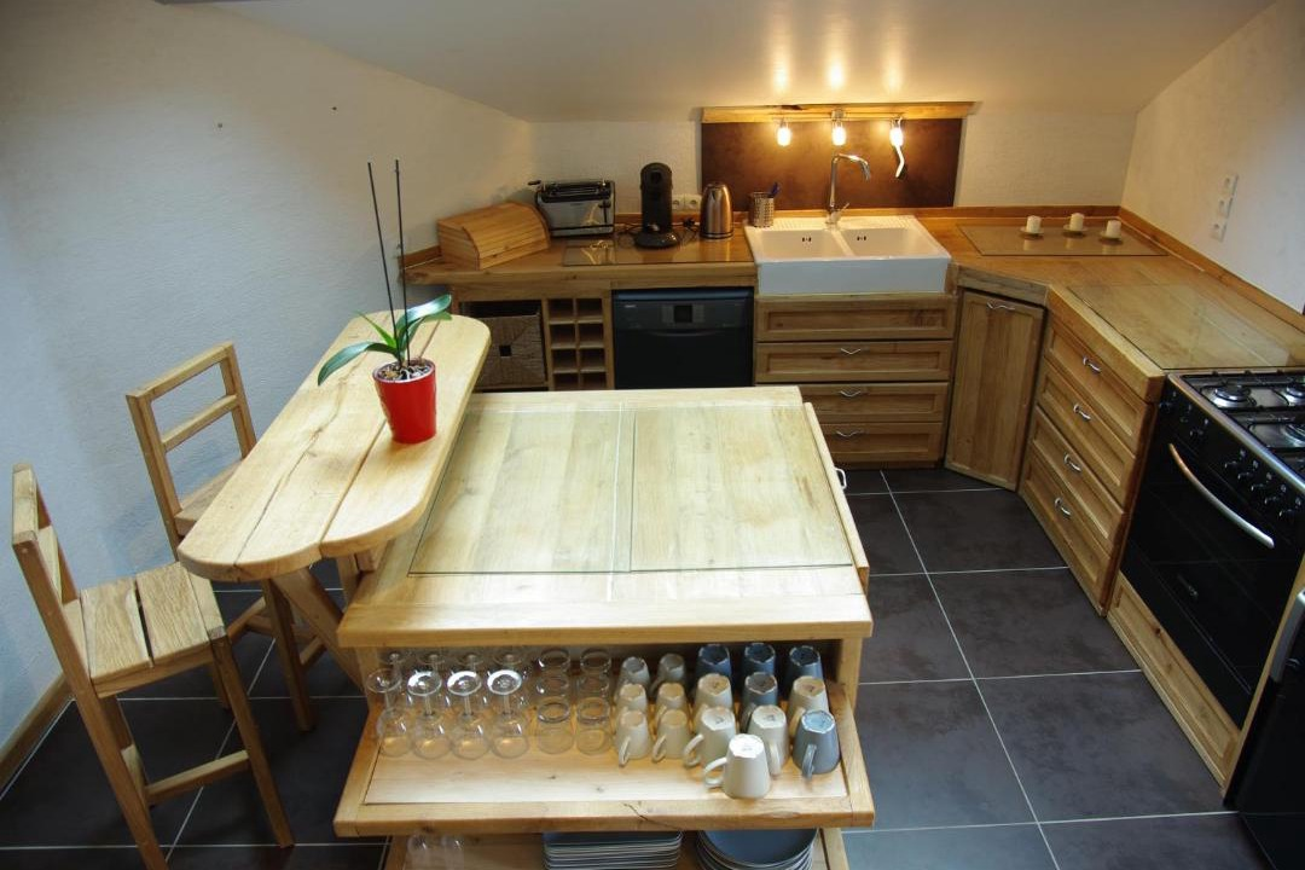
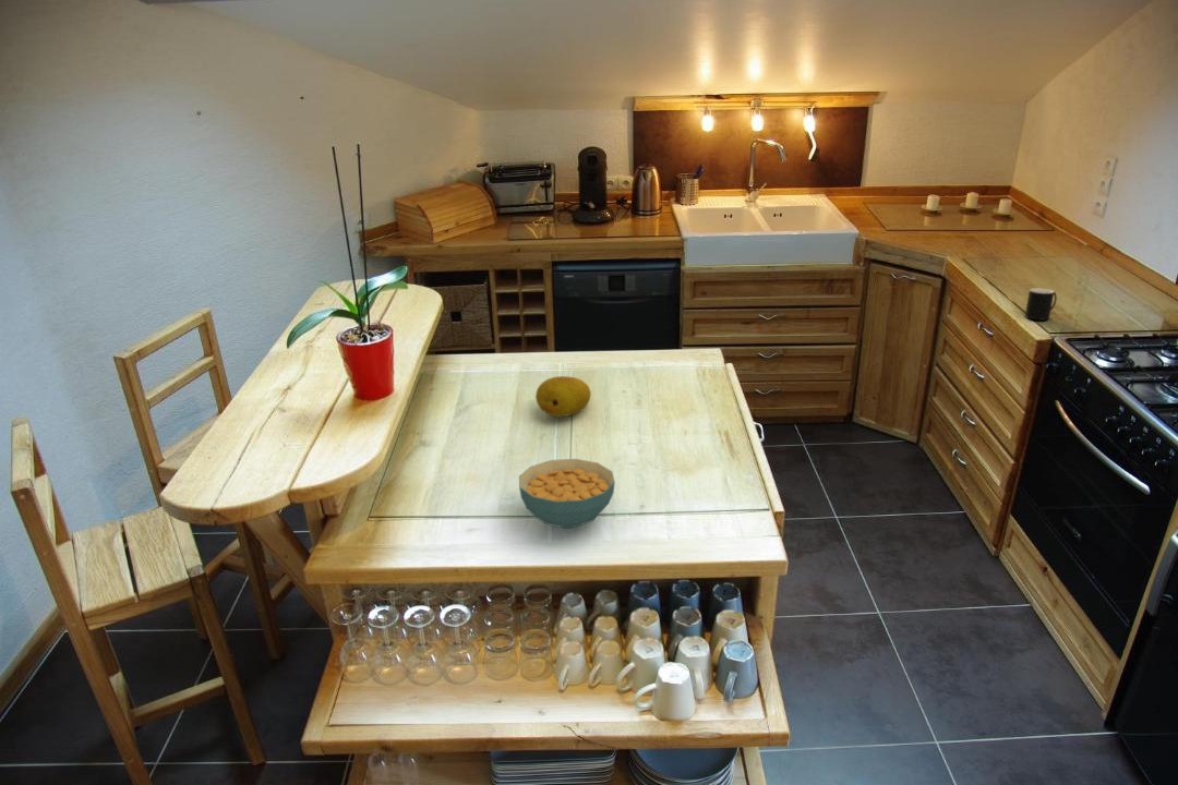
+ cereal bowl [518,458,616,529]
+ fruit [534,375,592,418]
+ cup [1024,287,1058,322]
